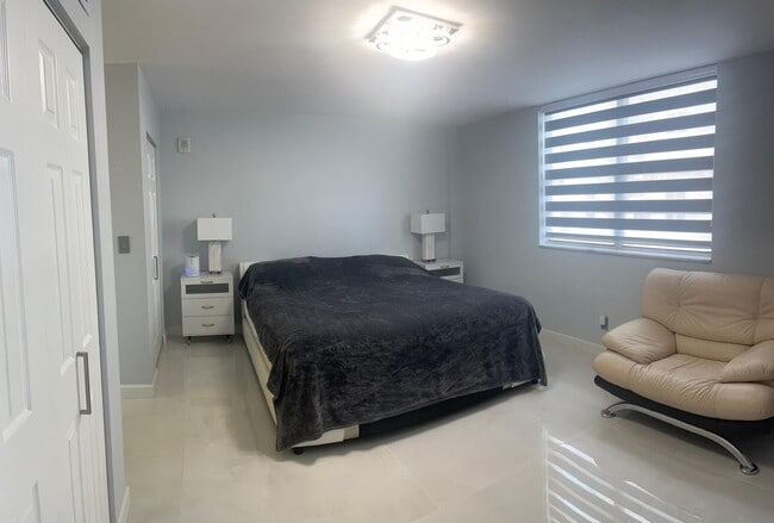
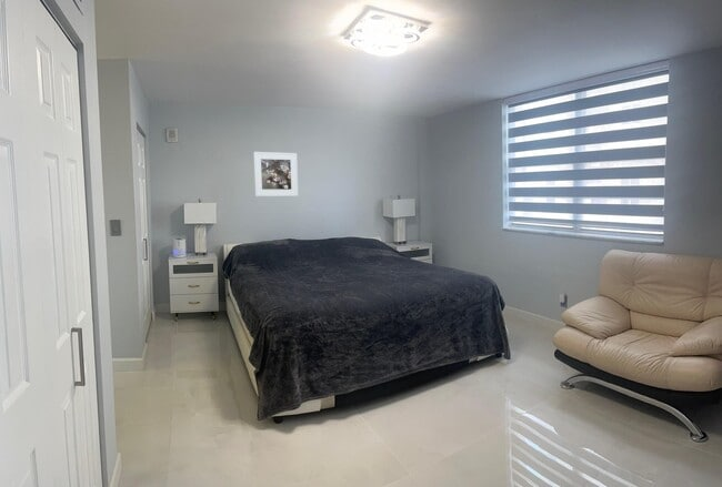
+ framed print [252,151,299,197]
